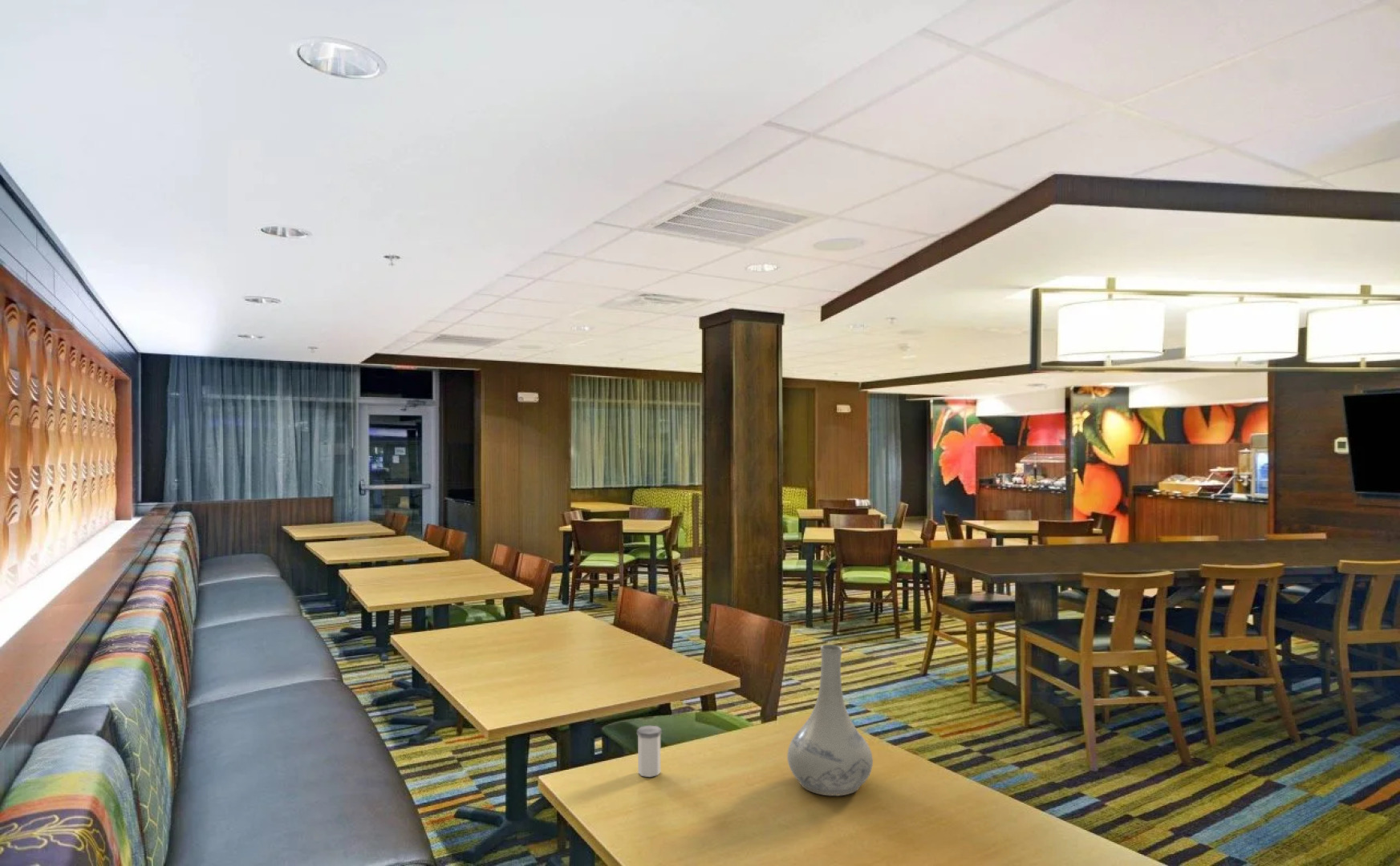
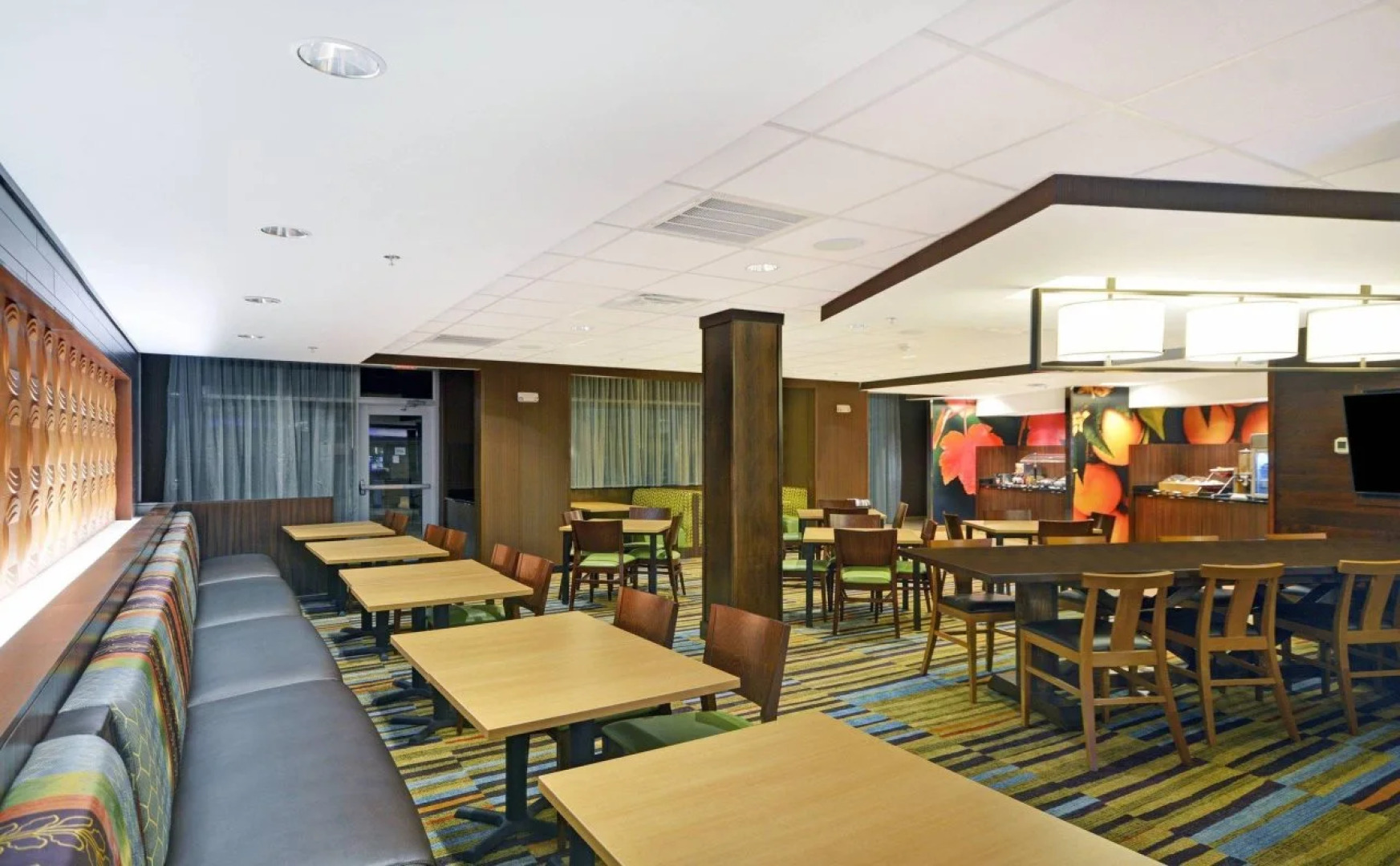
- salt shaker [636,725,663,778]
- vase [786,644,874,797]
